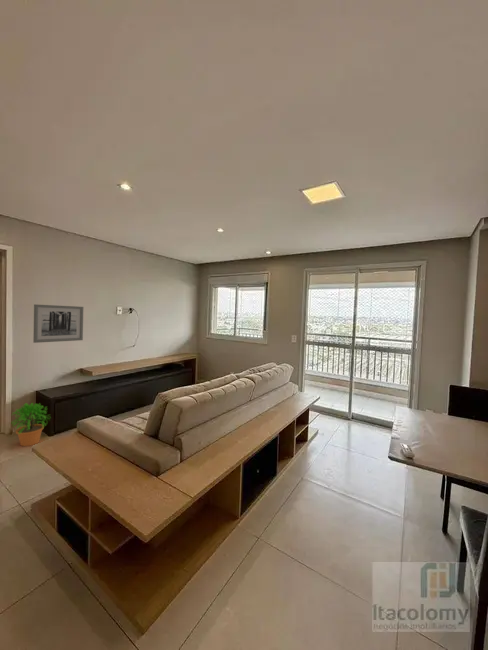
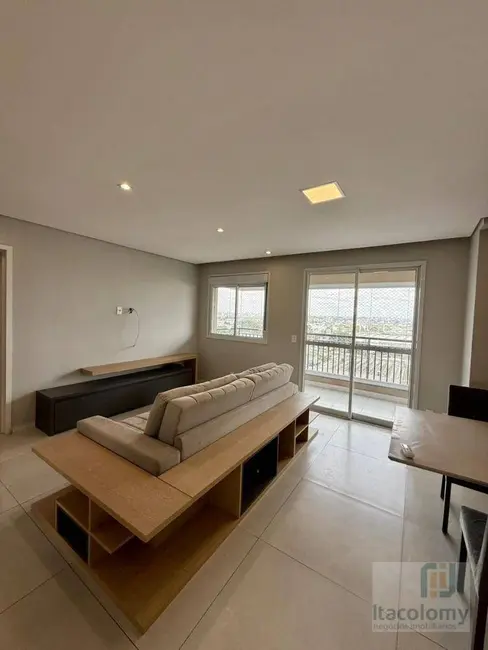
- wall art [32,303,84,344]
- potted plant [10,402,52,447]
